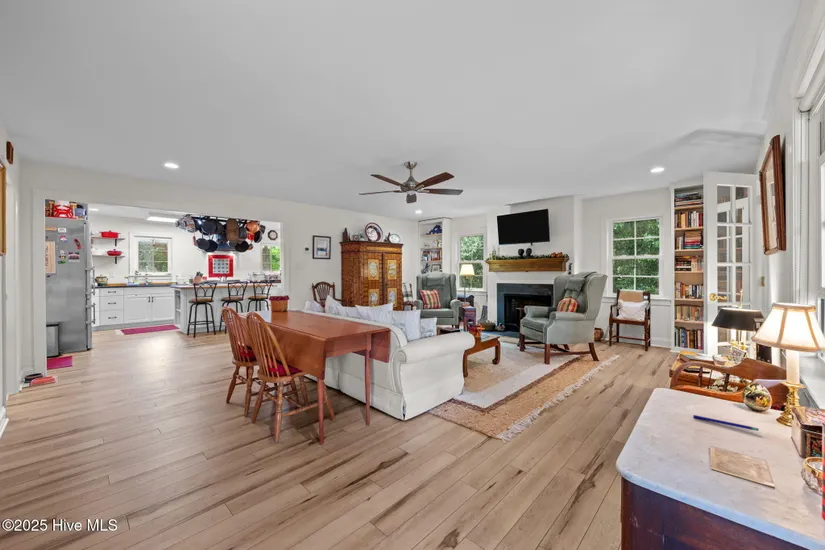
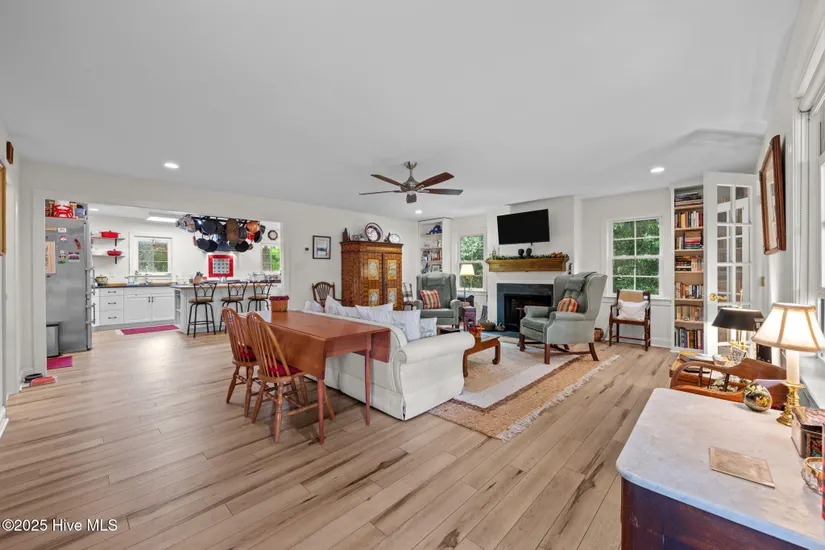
- pen [692,414,759,432]
